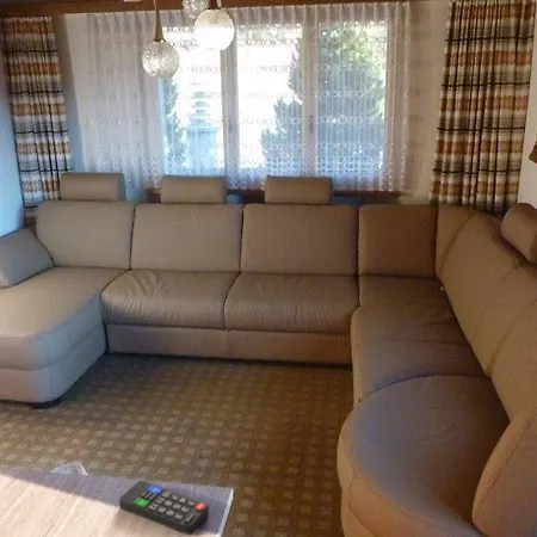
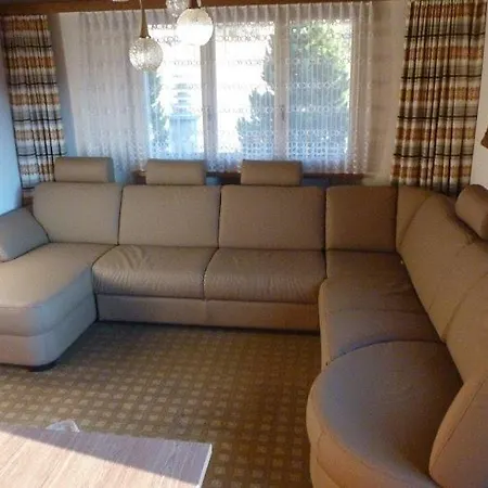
- remote control [118,480,210,536]
